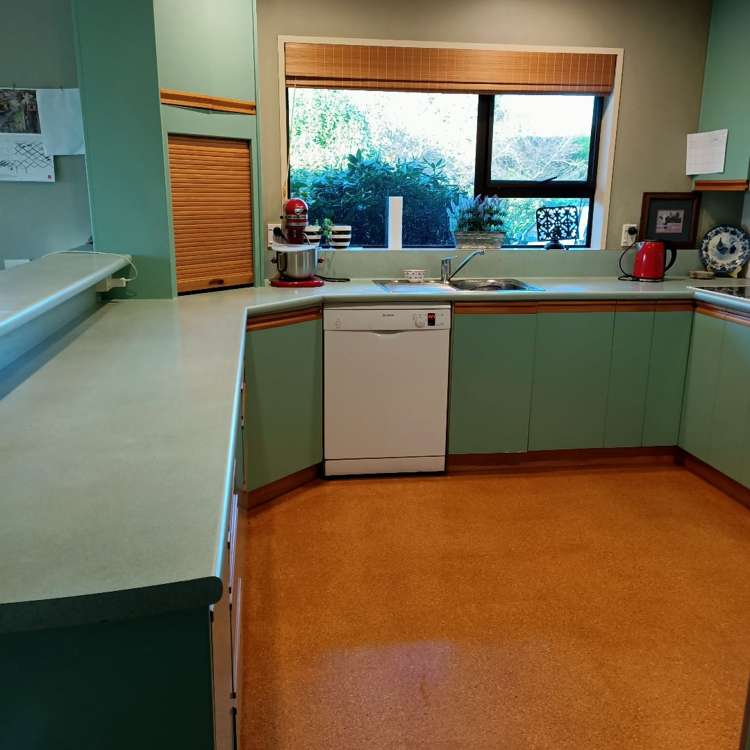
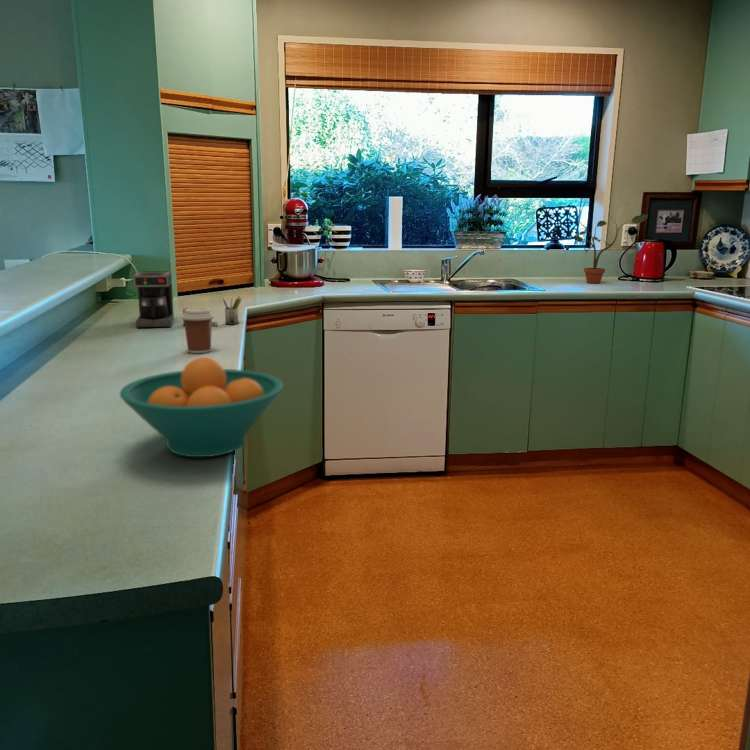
+ potted plant [573,213,649,284]
+ coffee cup [180,307,215,354]
+ coffee maker [132,270,243,328]
+ fruit bowl [119,356,284,458]
